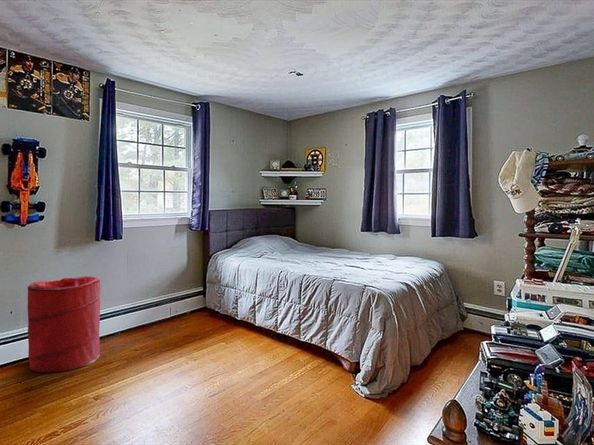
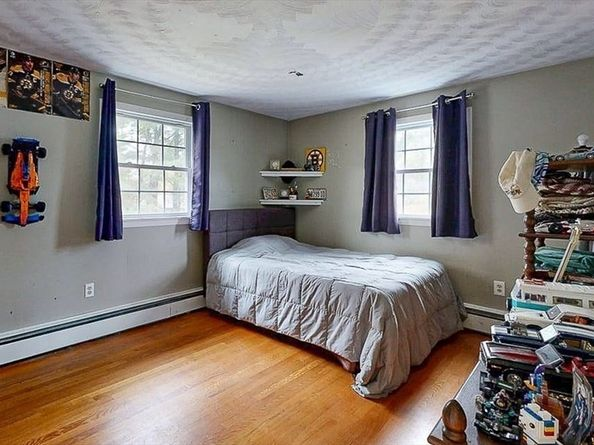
- laundry hamper [26,275,102,374]
